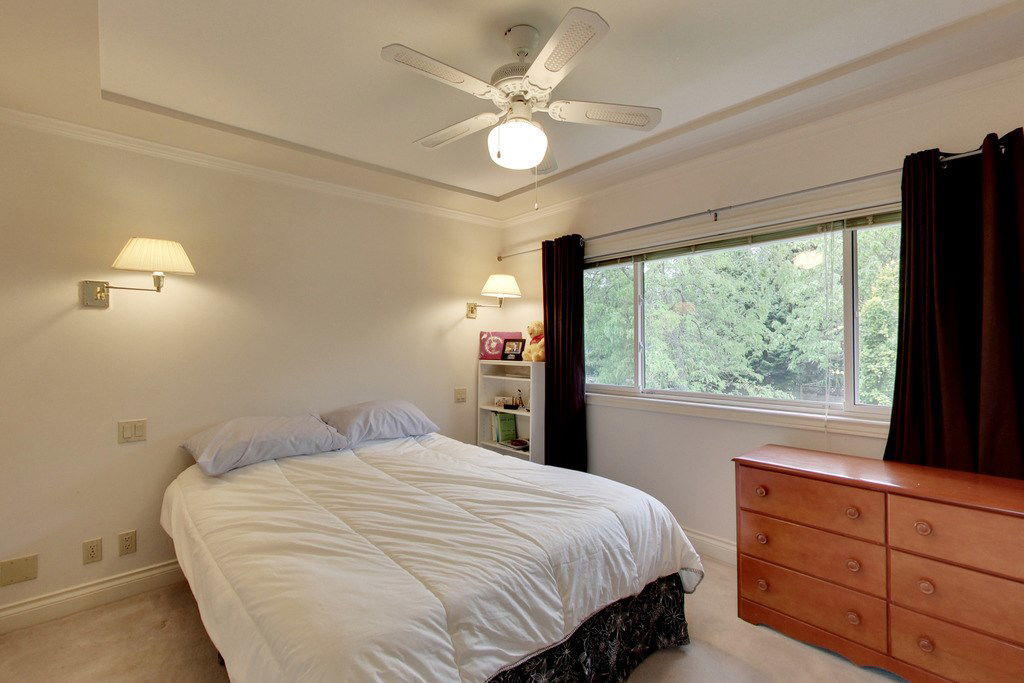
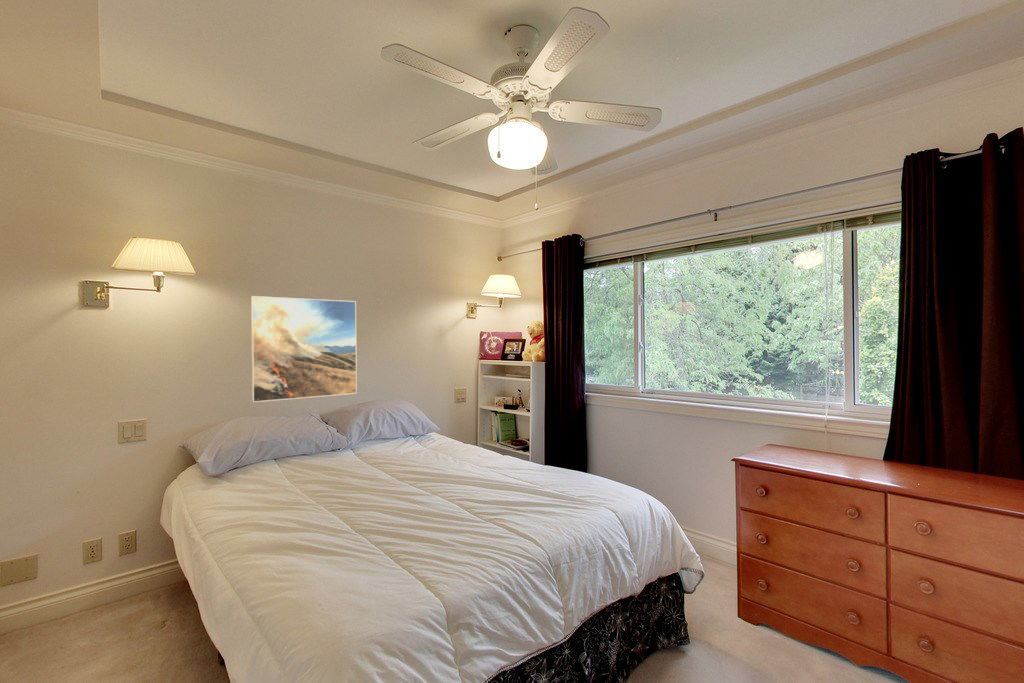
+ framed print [250,295,358,403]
